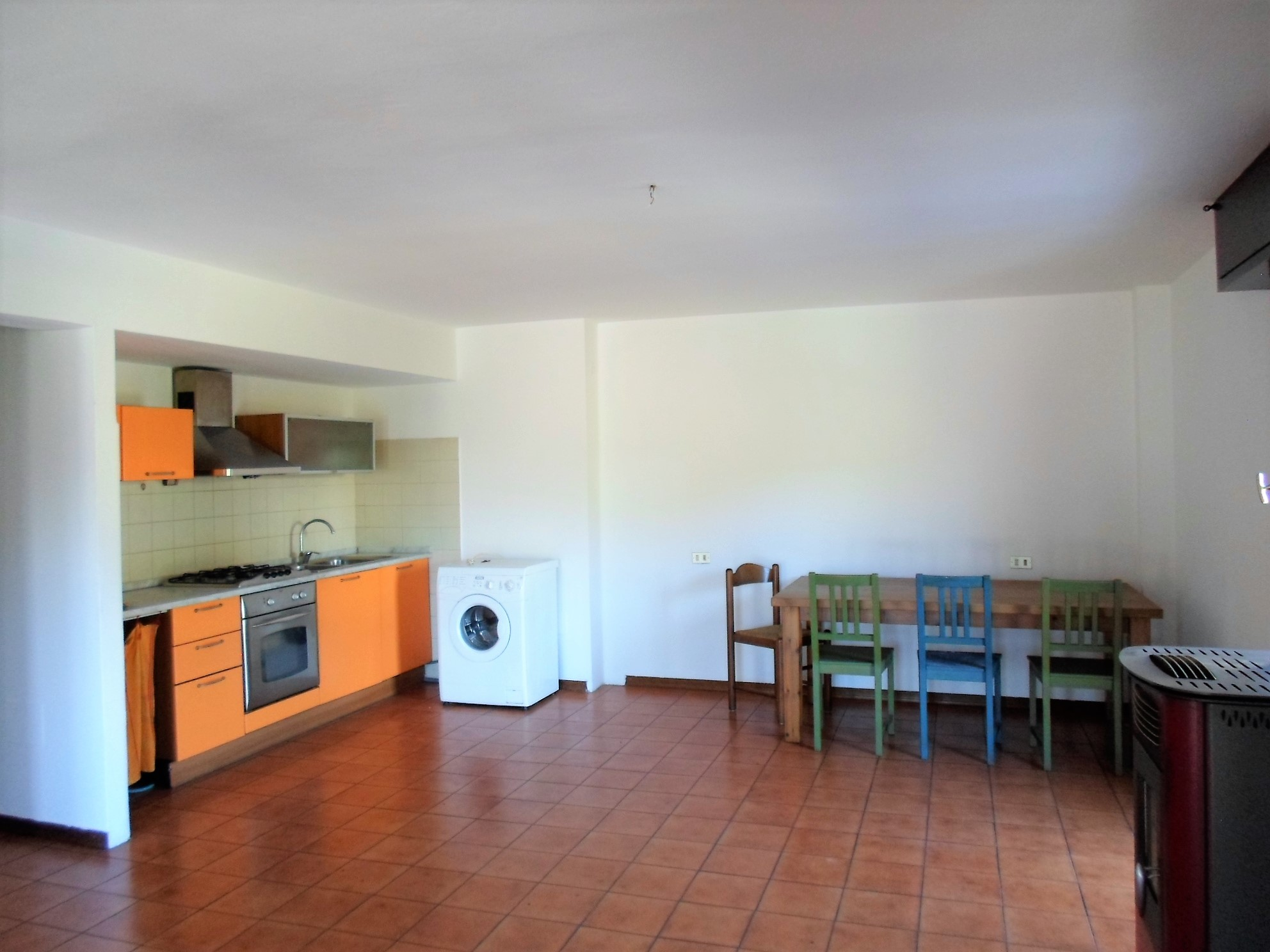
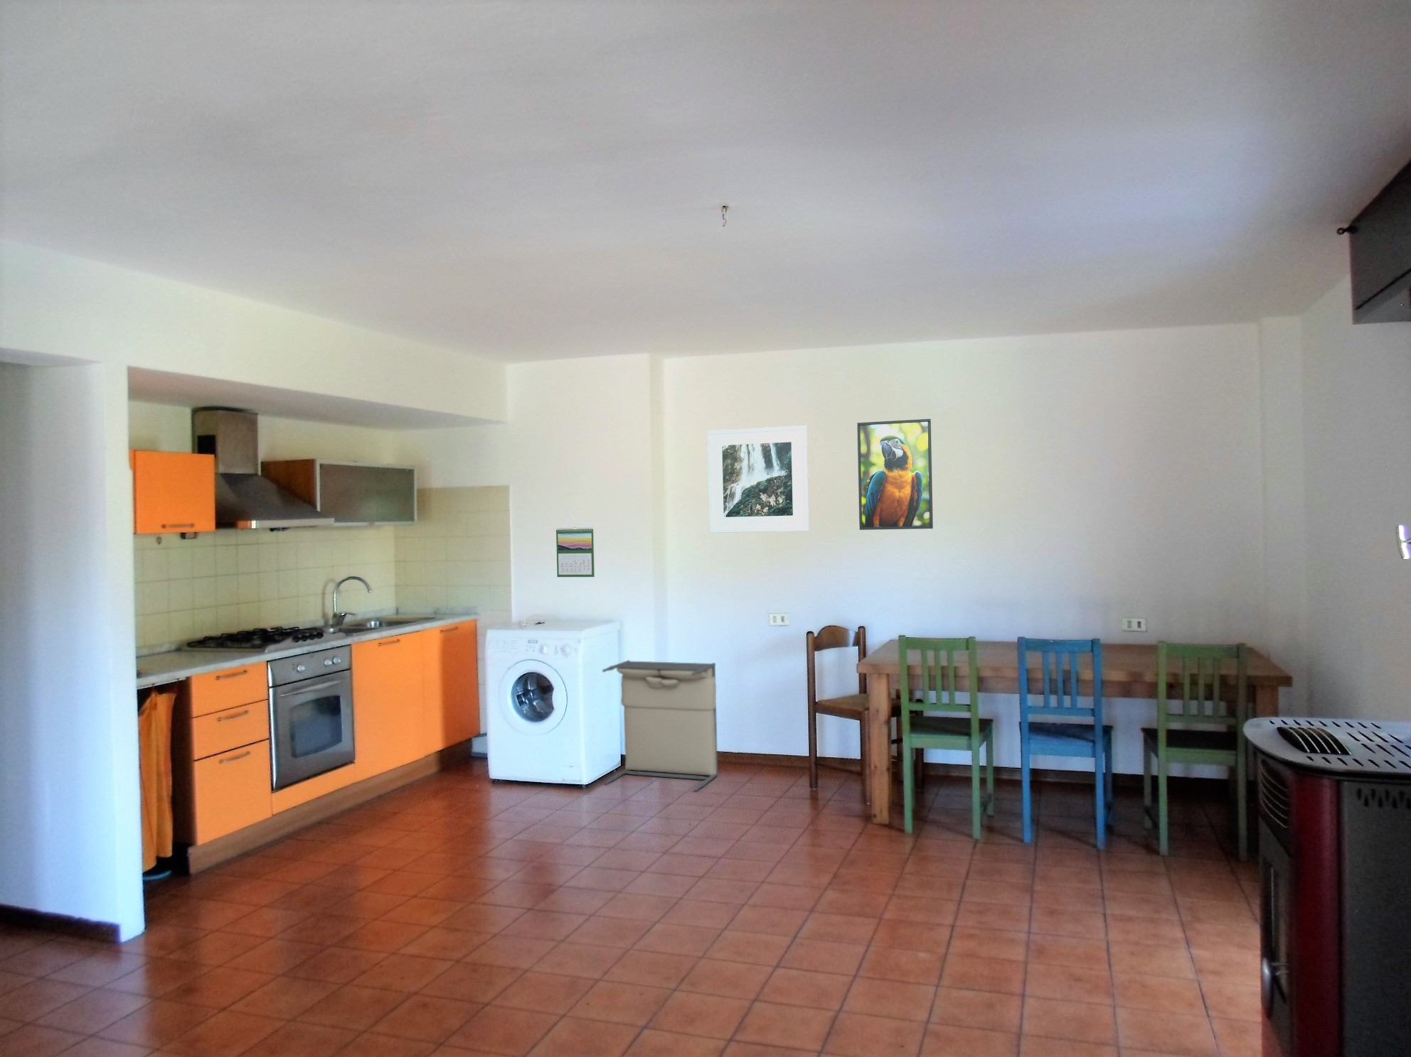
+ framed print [707,425,810,533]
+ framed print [857,419,933,531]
+ calendar [556,526,596,577]
+ laundry hamper [602,660,719,792]
